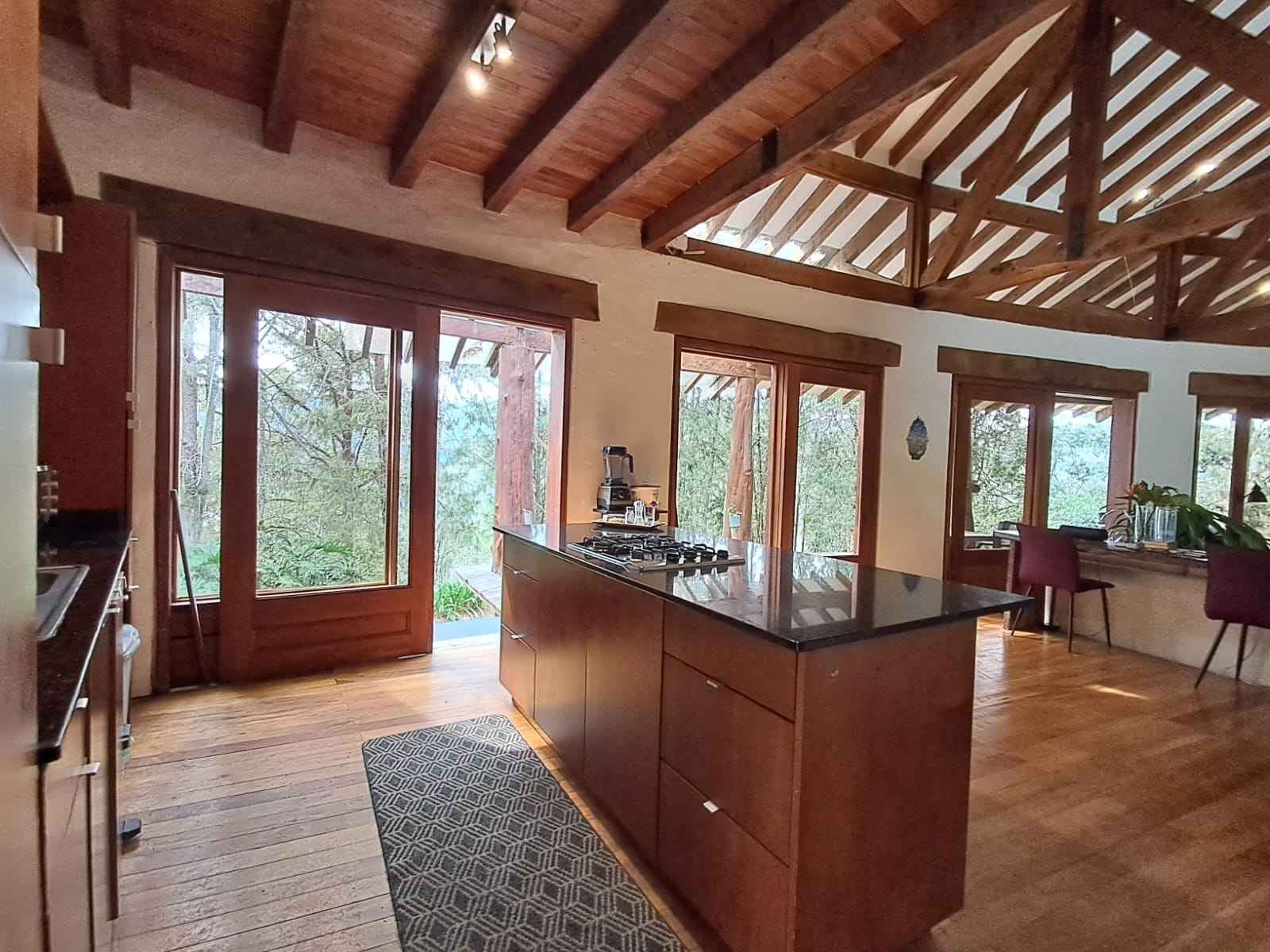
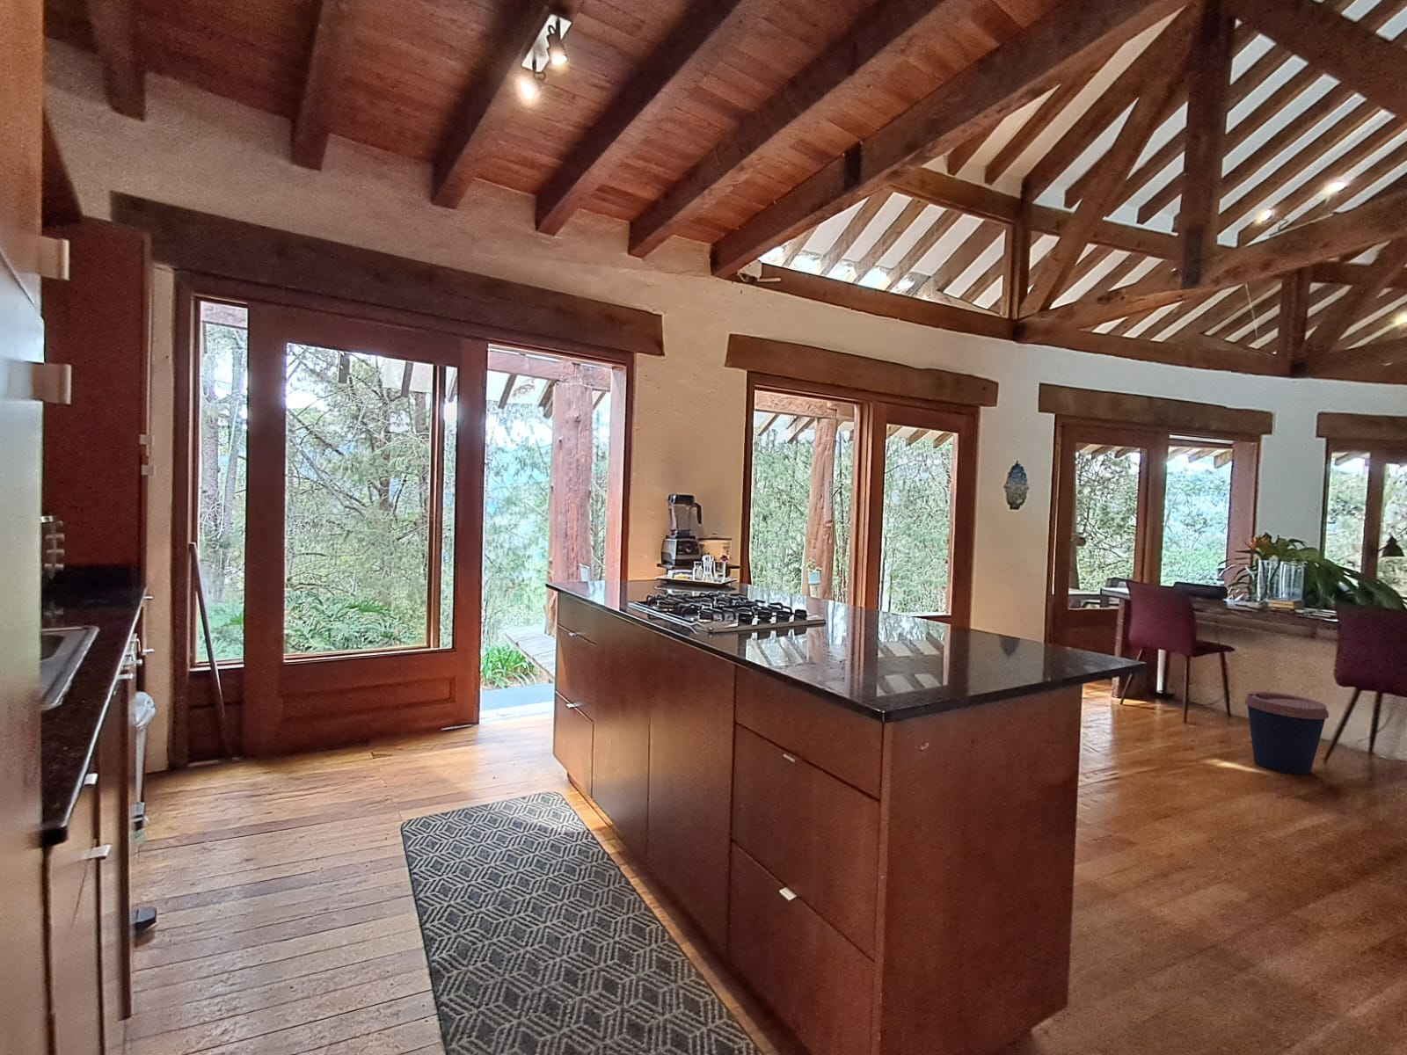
+ coffee cup [1243,690,1329,776]
